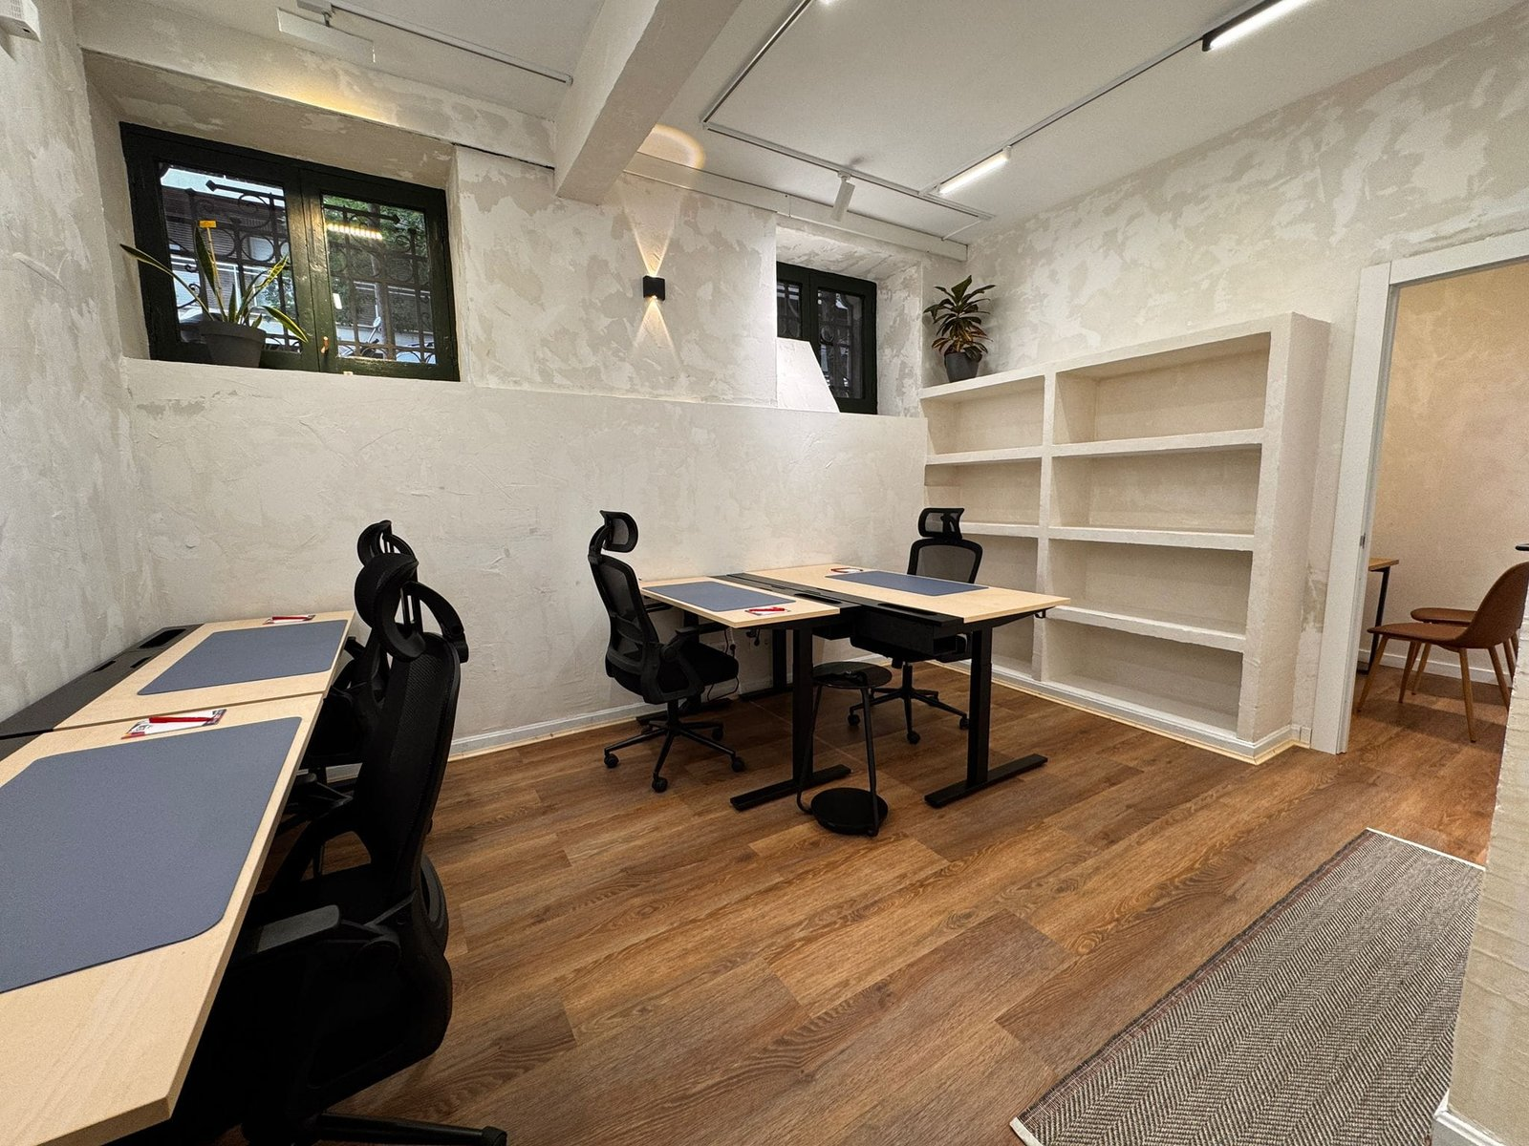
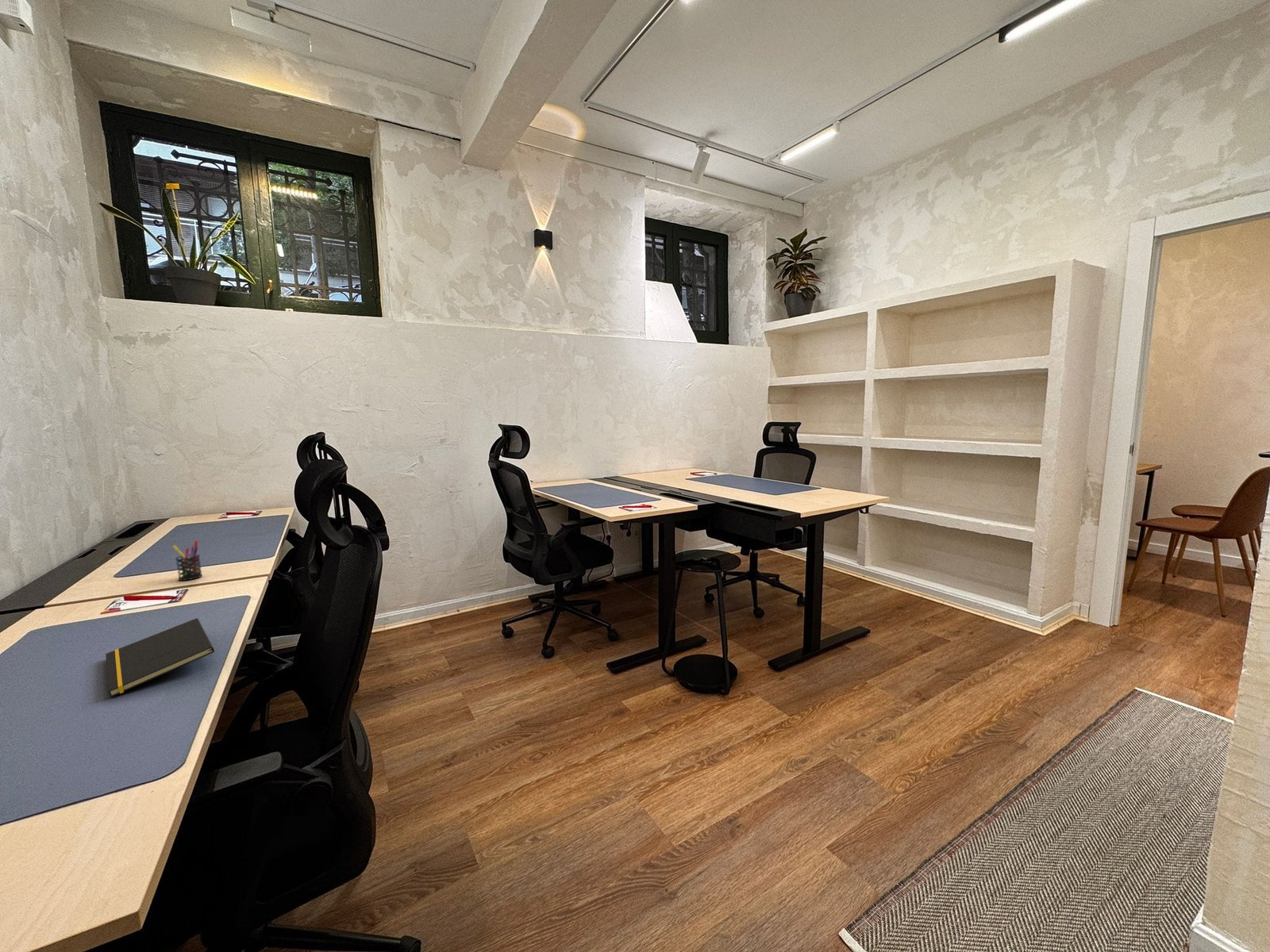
+ notepad [105,617,215,698]
+ pen holder [171,539,203,582]
